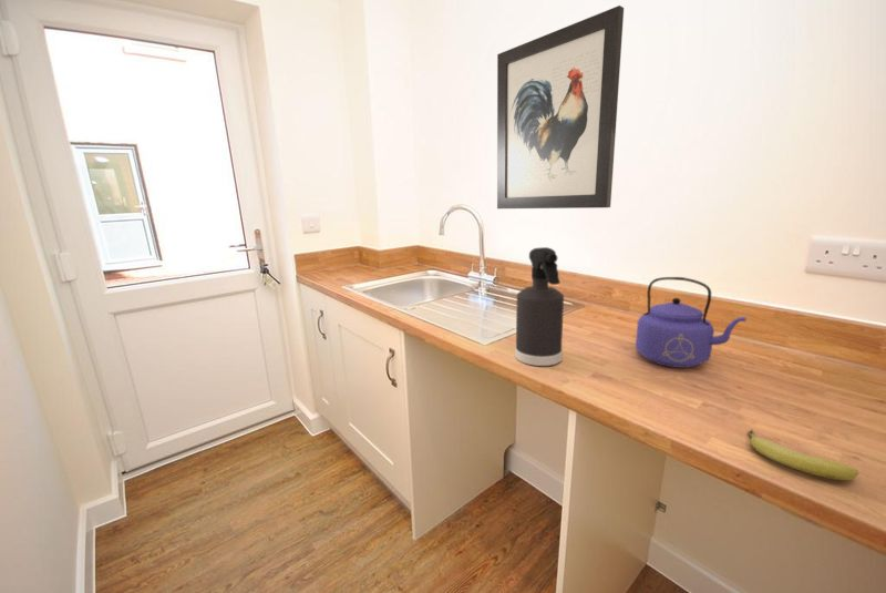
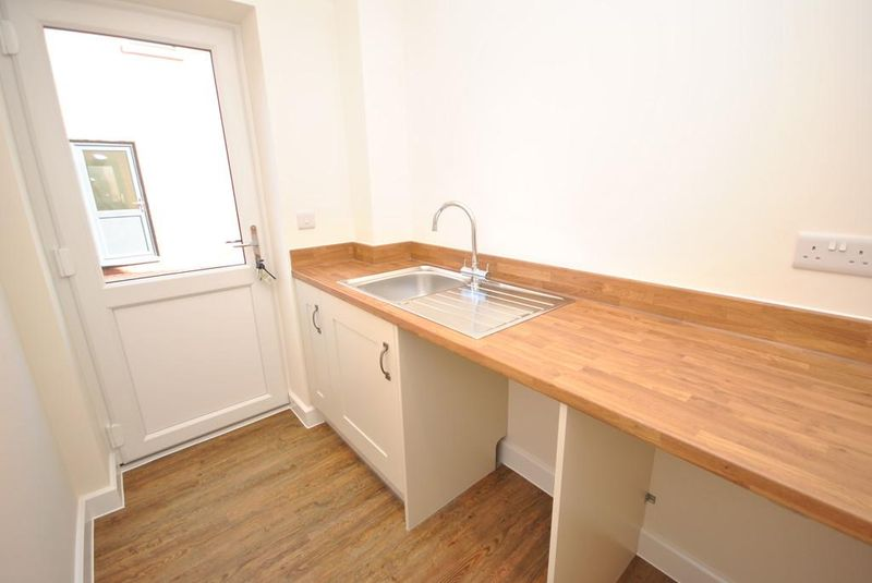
- spray bottle [514,246,565,367]
- wall art [496,4,625,209]
- fruit [748,429,859,481]
- kettle [635,276,748,369]
